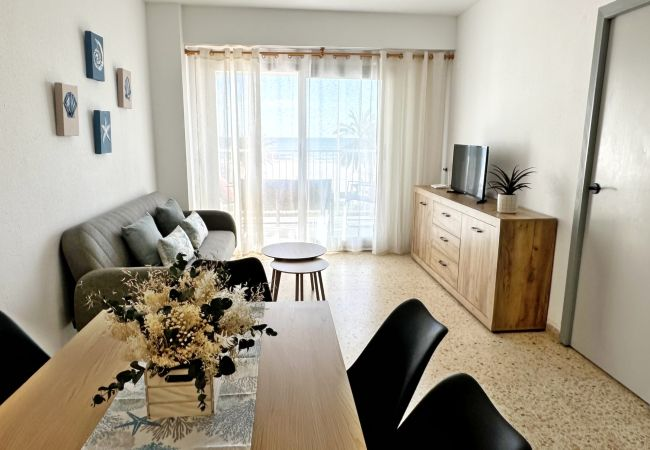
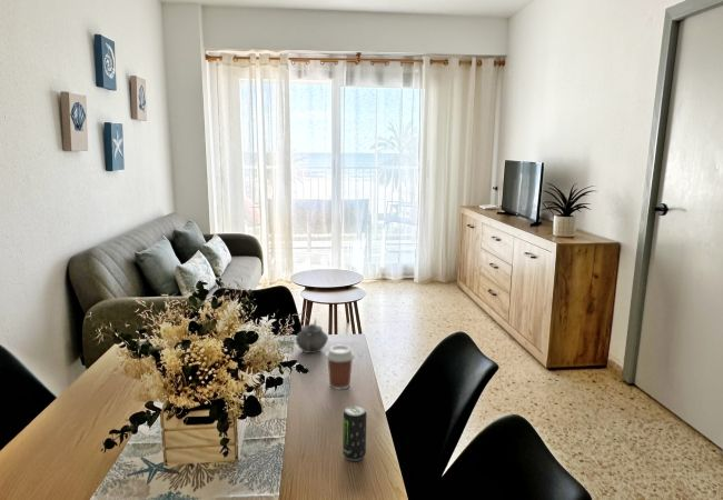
+ coffee cup [325,344,356,390]
+ beverage can [341,404,367,462]
+ teapot [295,318,329,354]
